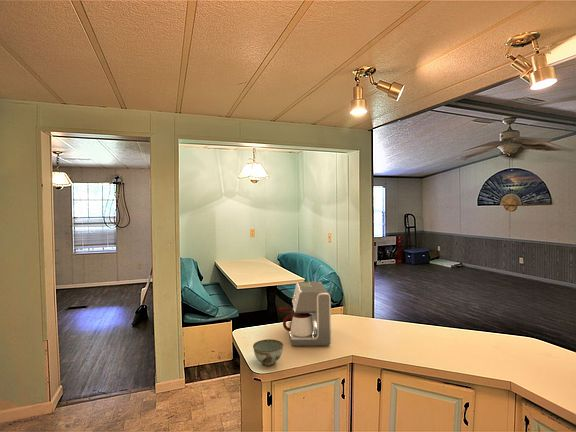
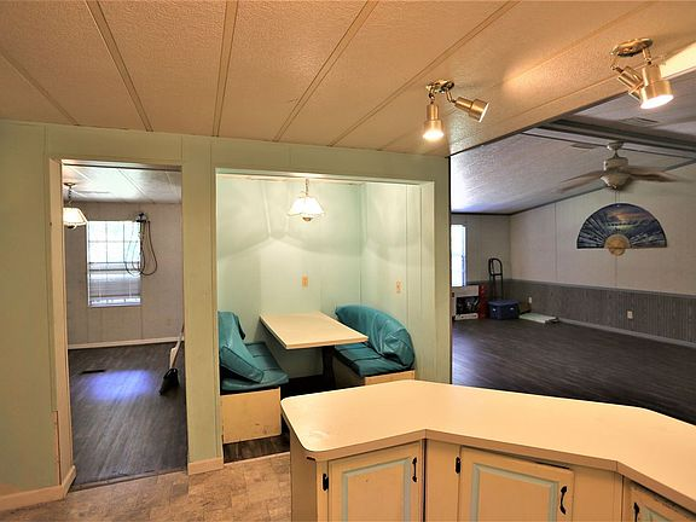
- coffee maker [278,280,332,347]
- bowl [252,338,284,367]
